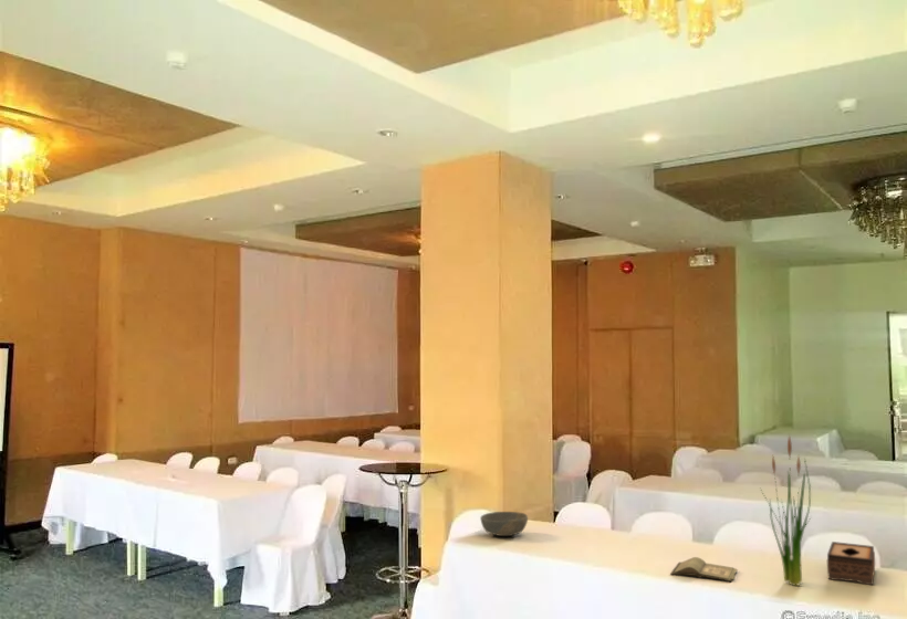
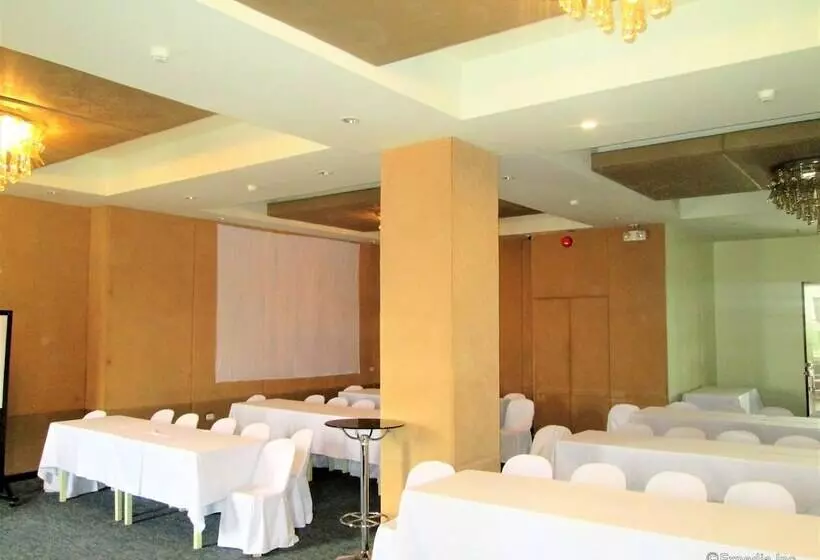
- plant [759,432,813,587]
- bowl [479,511,529,537]
- hardback book [669,556,739,583]
- tissue box [826,541,876,586]
